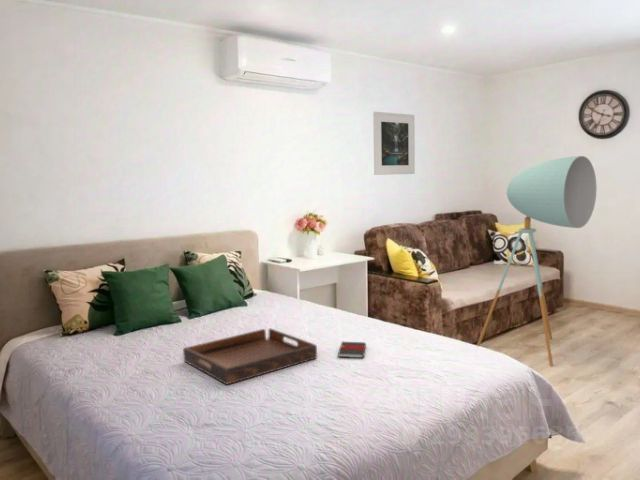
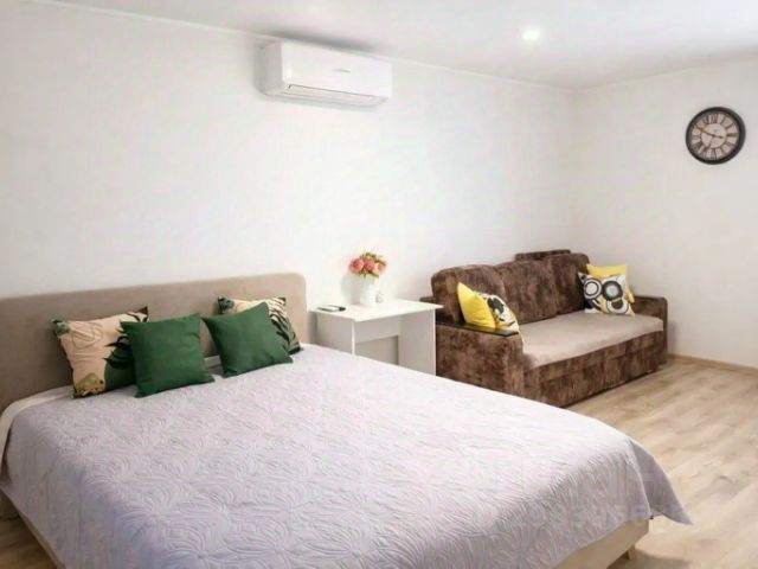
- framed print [372,111,416,176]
- serving tray [182,327,318,386]
- book [337,341,367,359]
- floor lamp [476,155,598,367]
